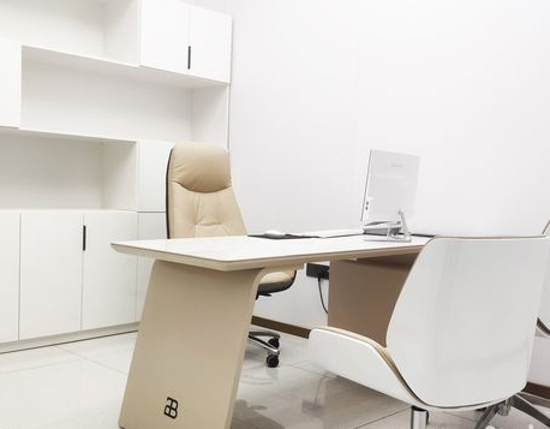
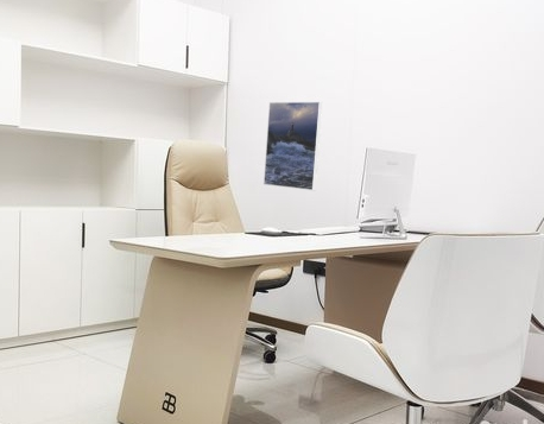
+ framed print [262,101,323,191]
